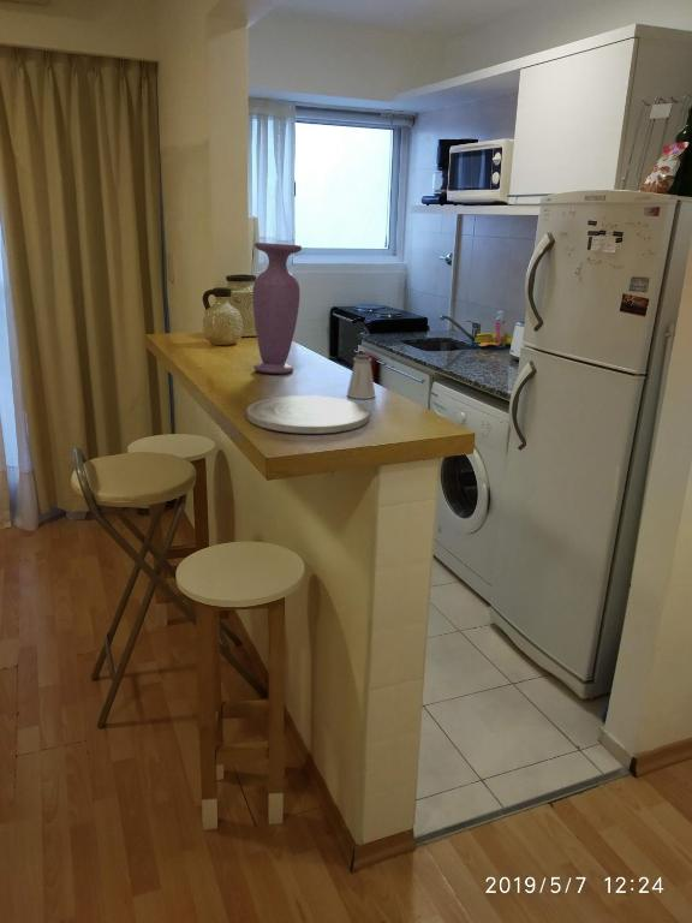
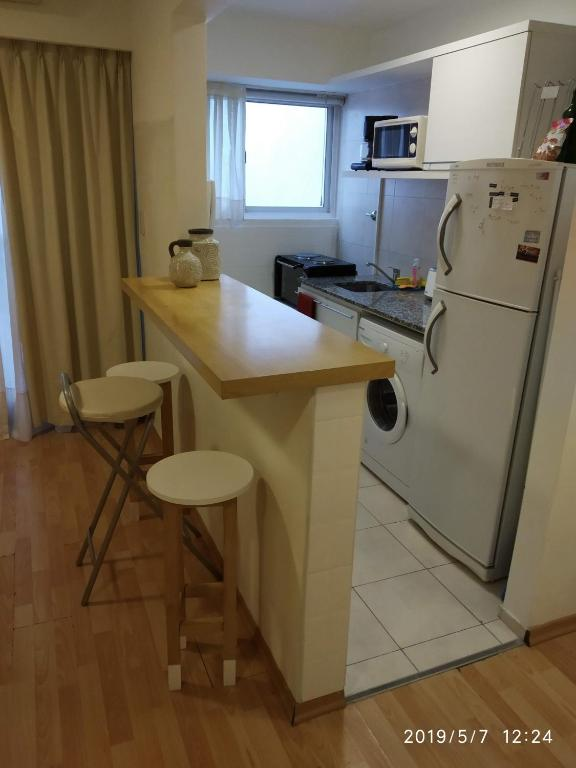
- vase [251,242,303,375]
- saltshaker [346,353,376,400]
- plate [246,394,370,435]
